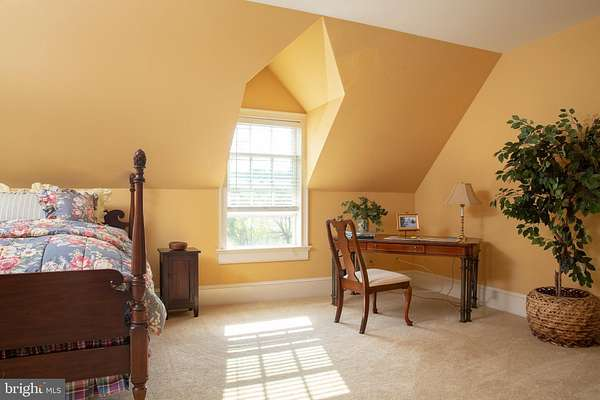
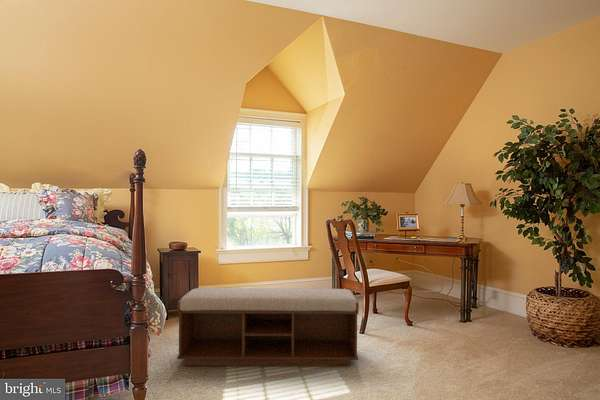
+ bench [176,287,360,367]
